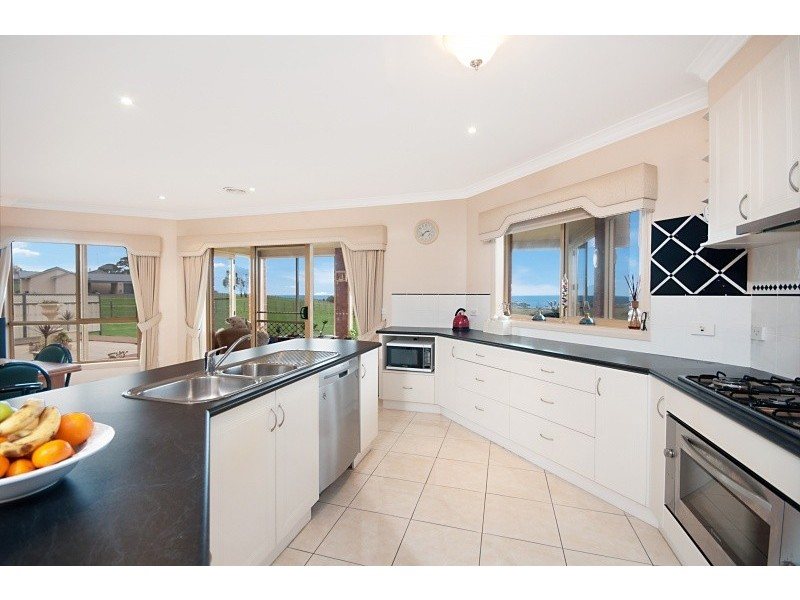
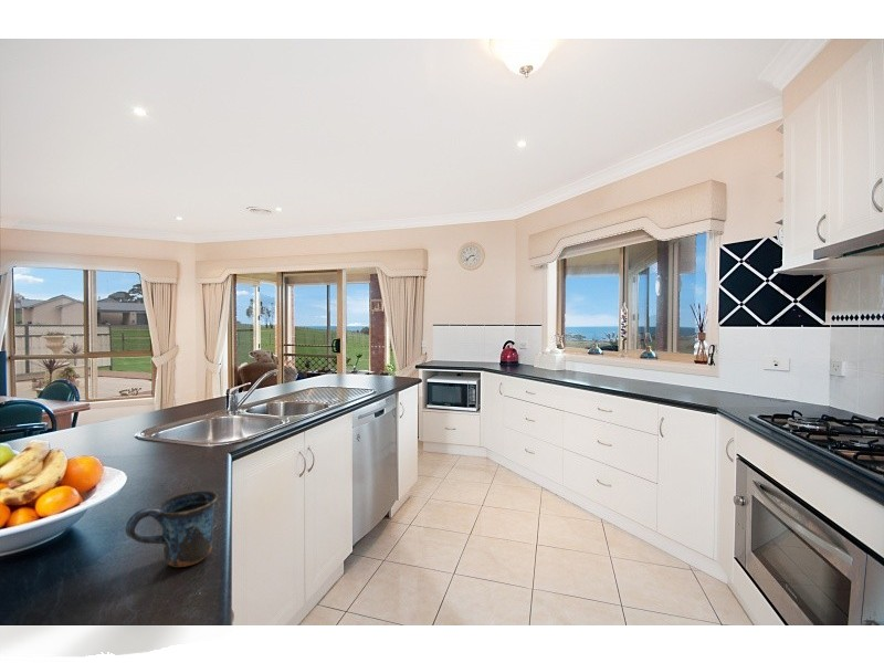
+ mug [125,490,219,568]
